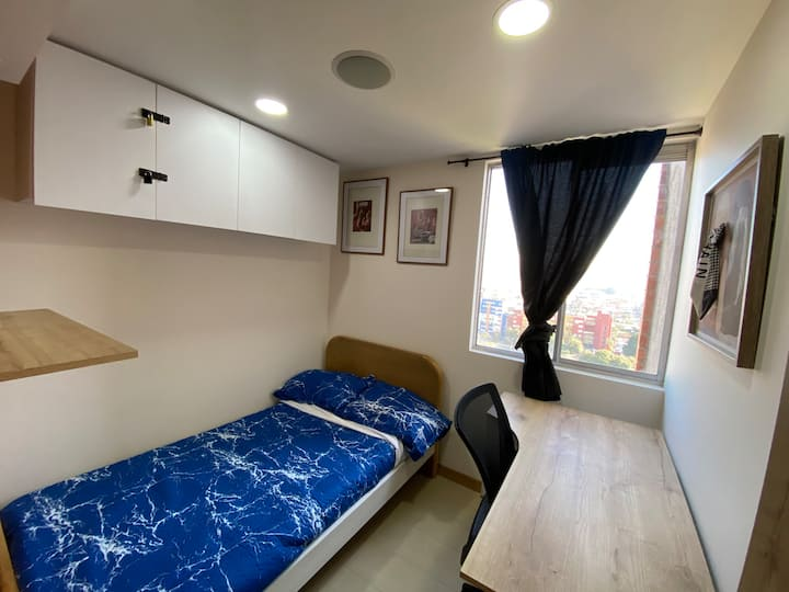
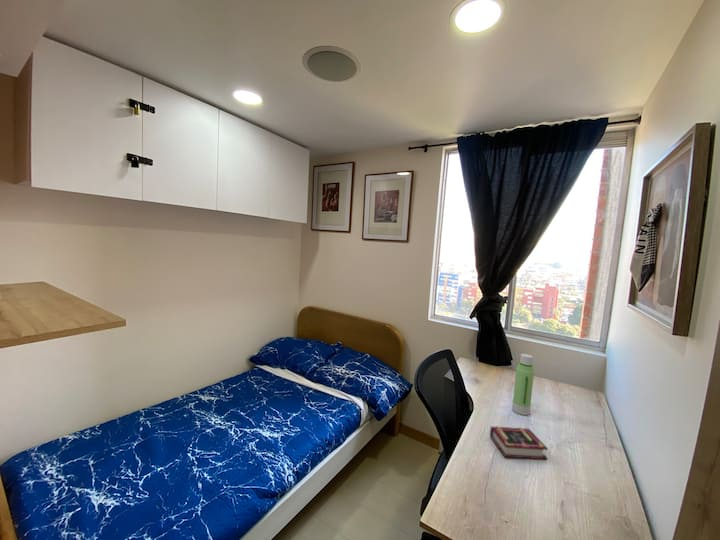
+ water bottle [511,353,535,416]
+ book [489,425,549,460]
